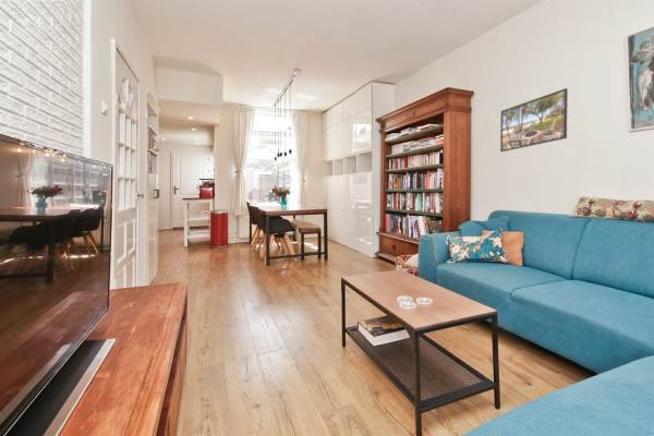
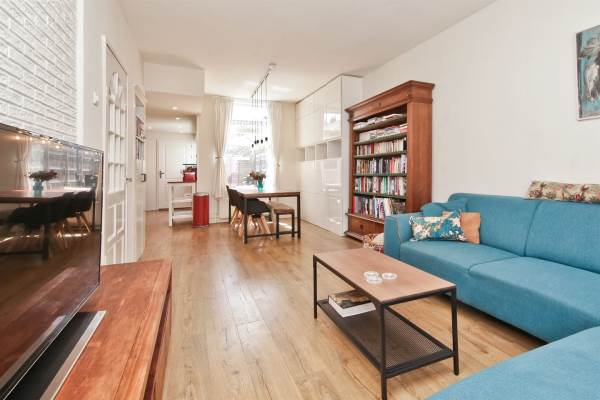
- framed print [499,87,569,153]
